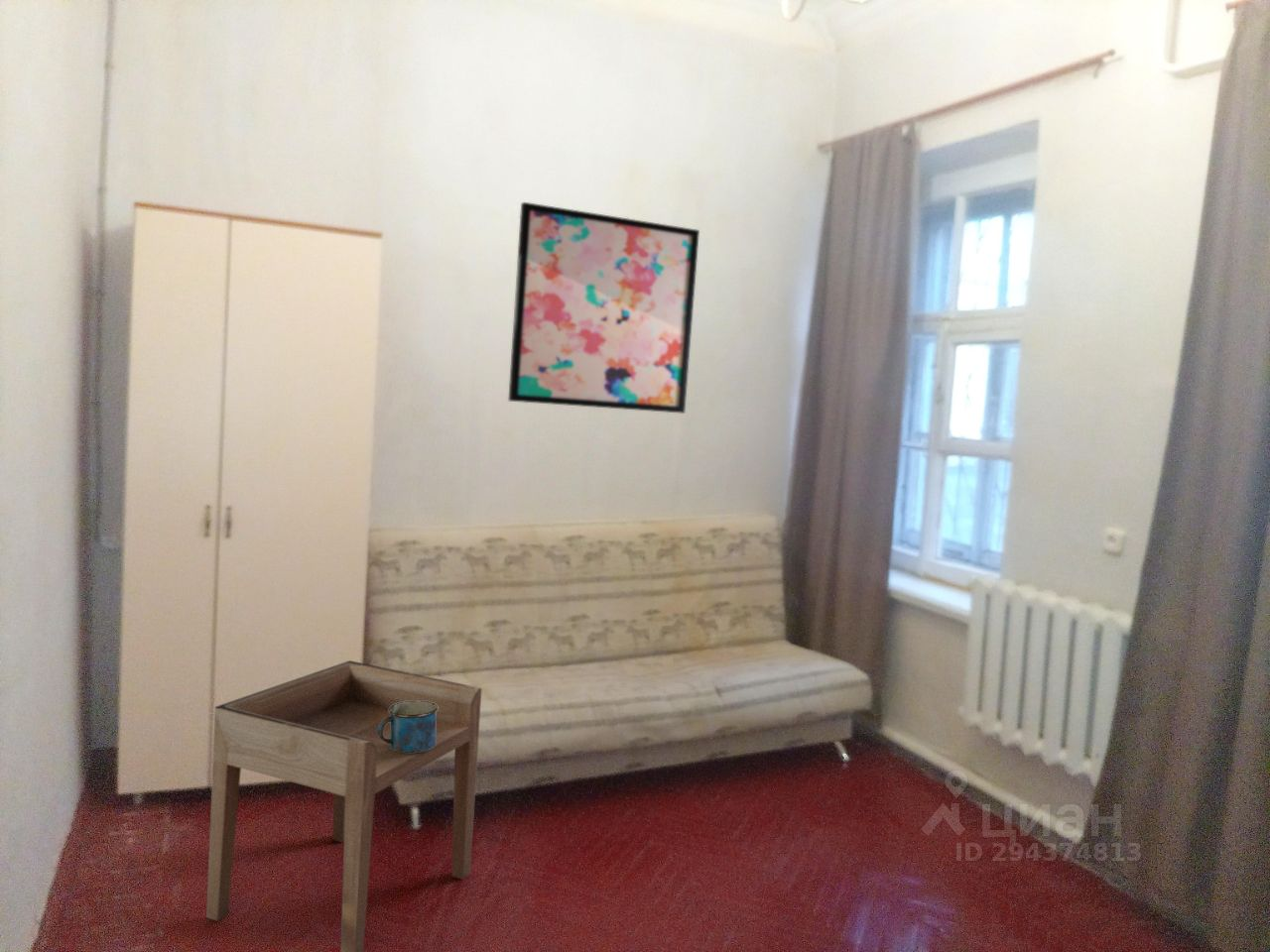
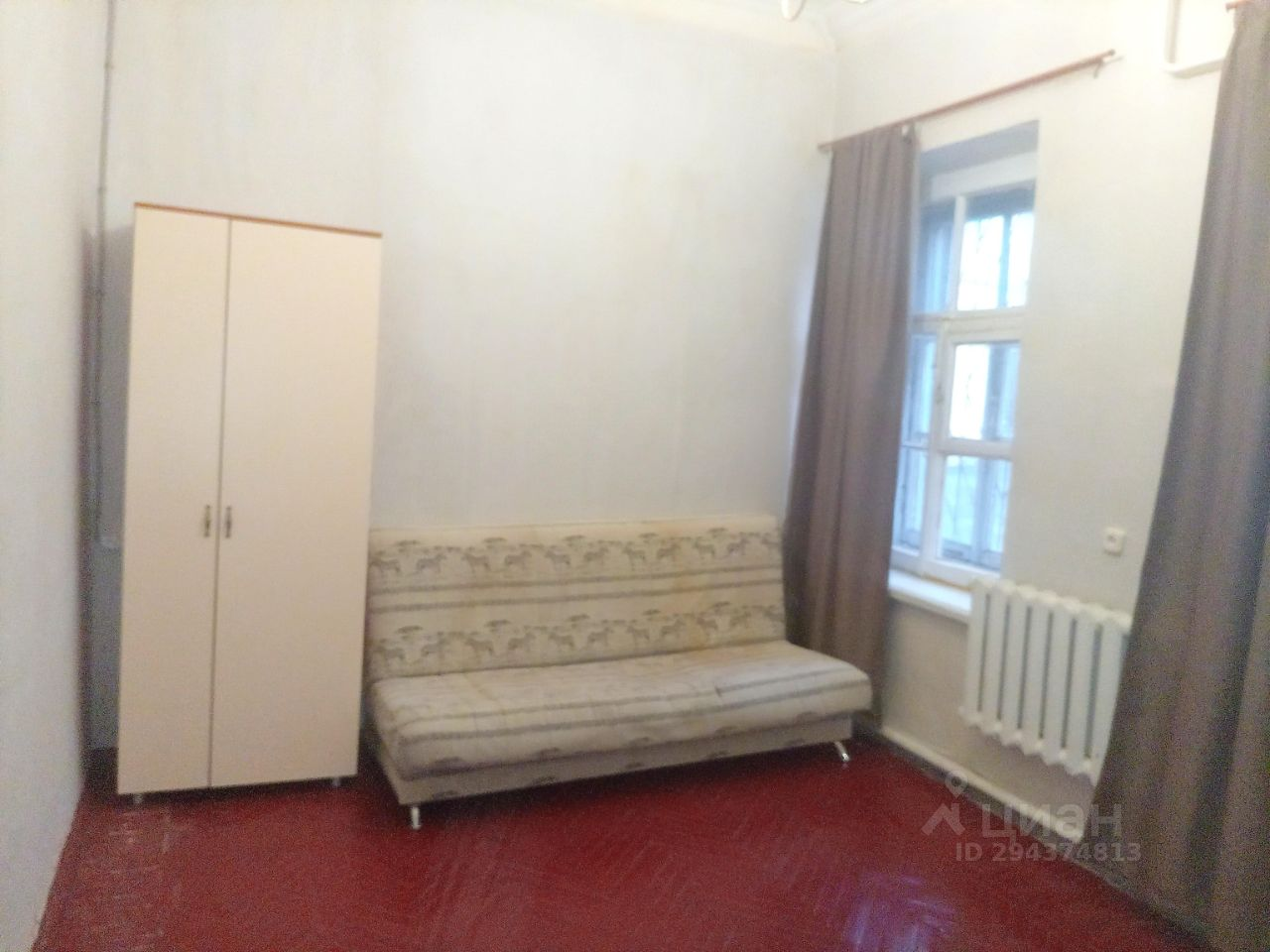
- mug [378,701,438,753]
- wall art [507,201,700,415]
- side table [205,659,483,952]
